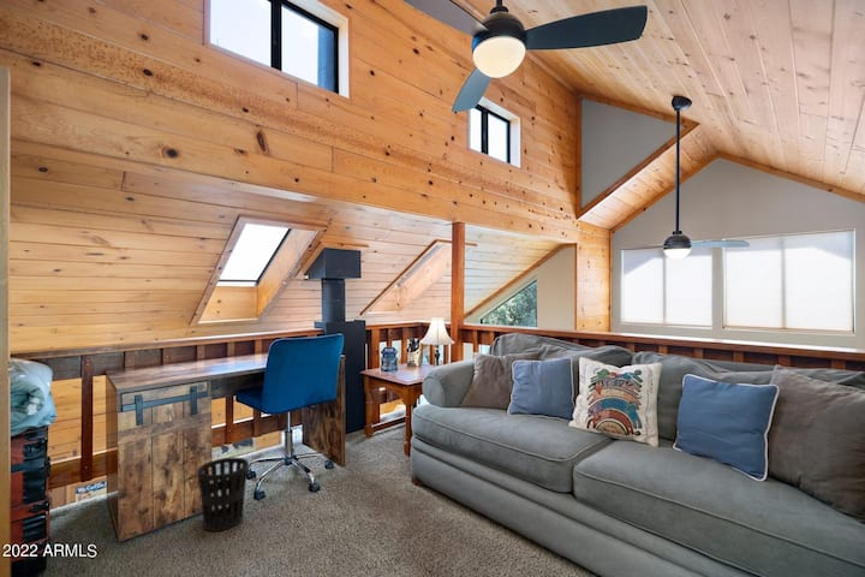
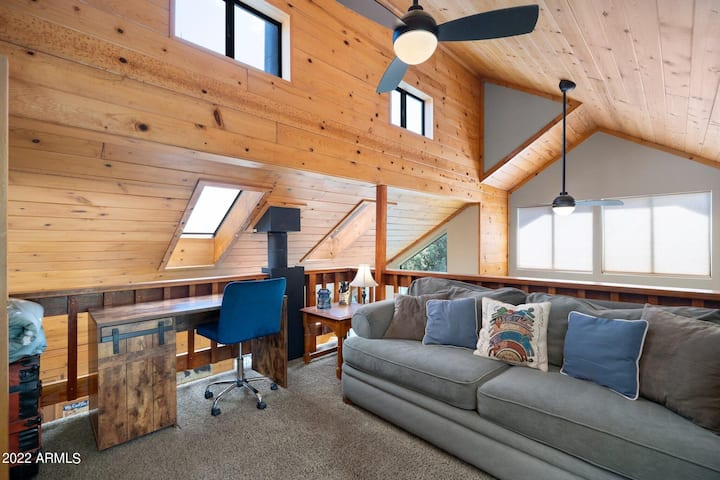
- wastebasket [196,457,250,533]
